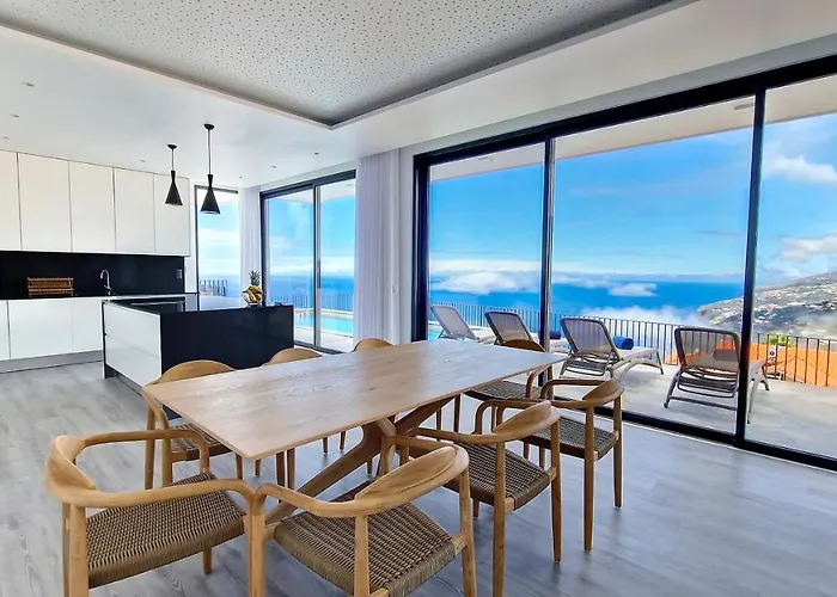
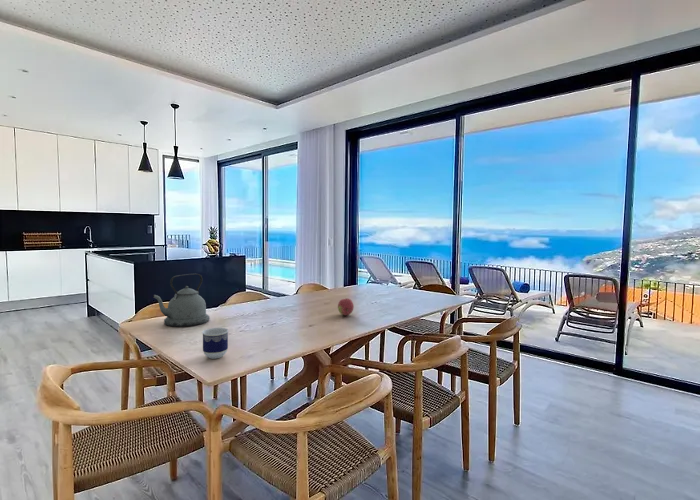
+ cup [201,327,229,360]
+ kettle [152,273,211,328]
+ fruit [337,297,355,316]
